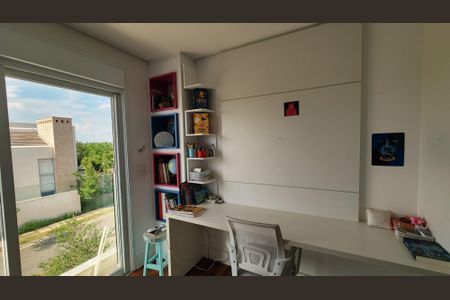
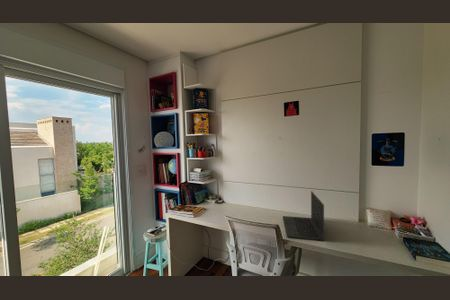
+ laptop [282,190,325,242]
